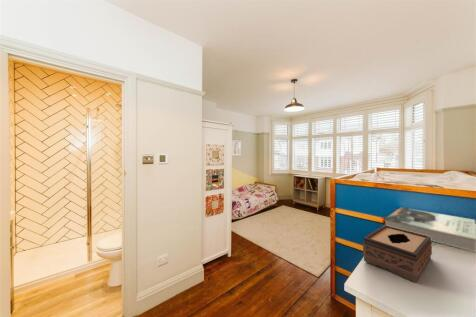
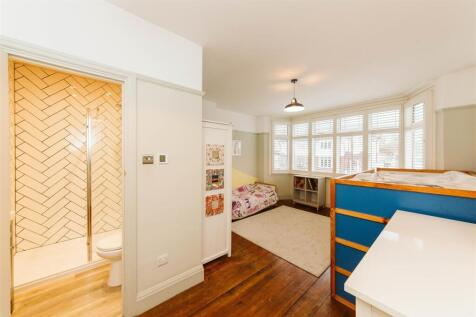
- tissue box [362,224,433,284]
- book [384,206,476,253]
